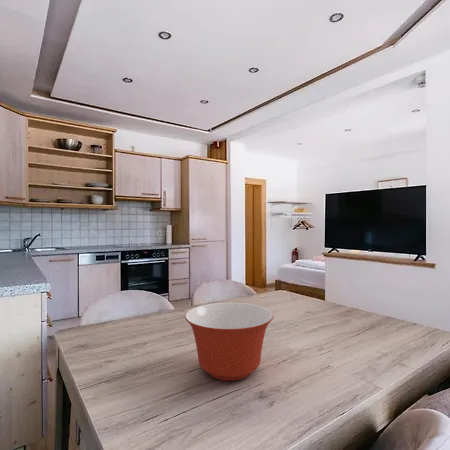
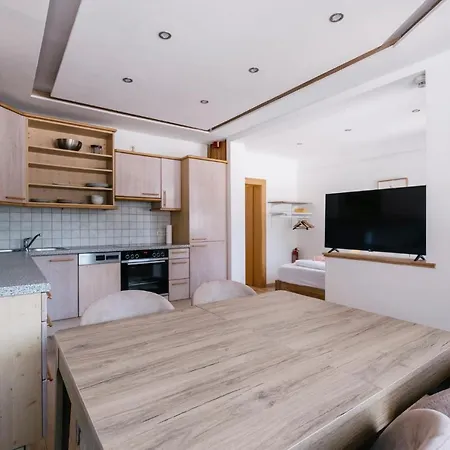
- mixing bowl [184,302,274,382]
